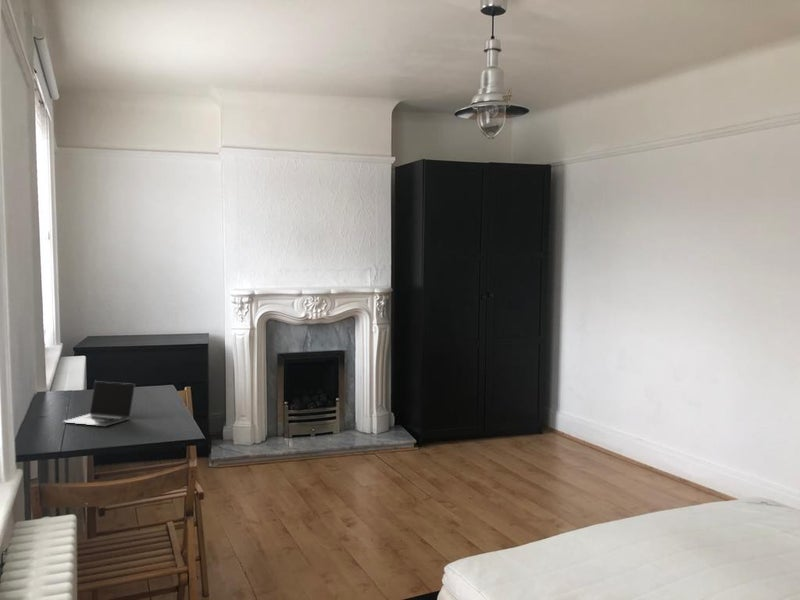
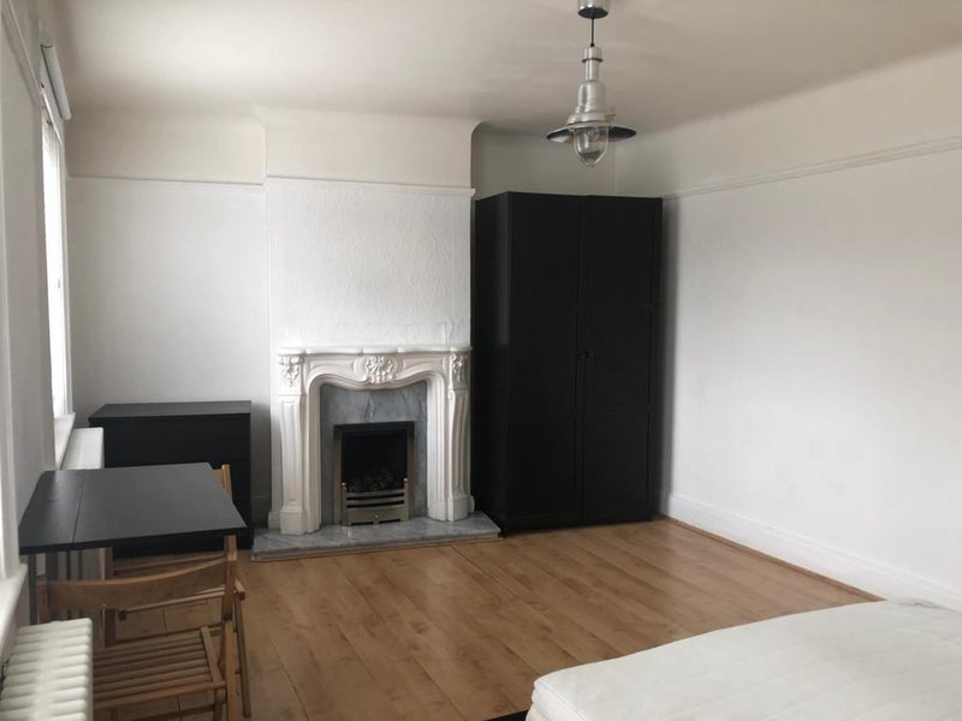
- laptop [62,380,136,427]
